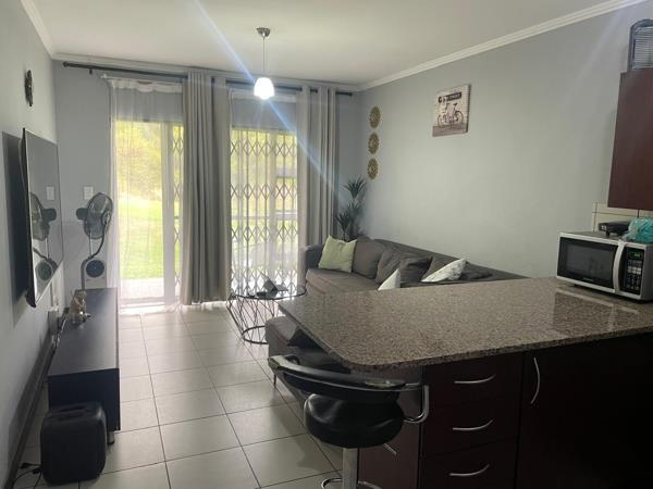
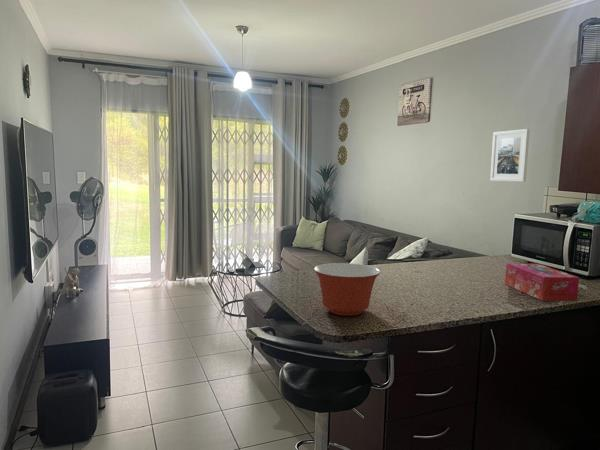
+ mixing bowl [313,262,382,316]
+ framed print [489,128,531,183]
+ tissue box [504,262,580,302]
